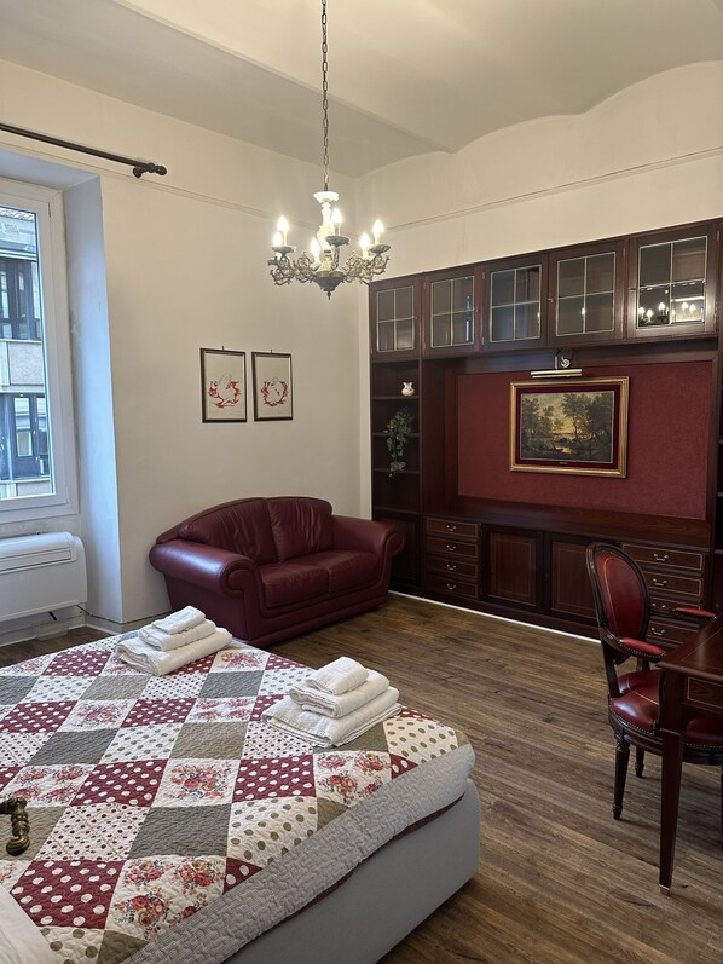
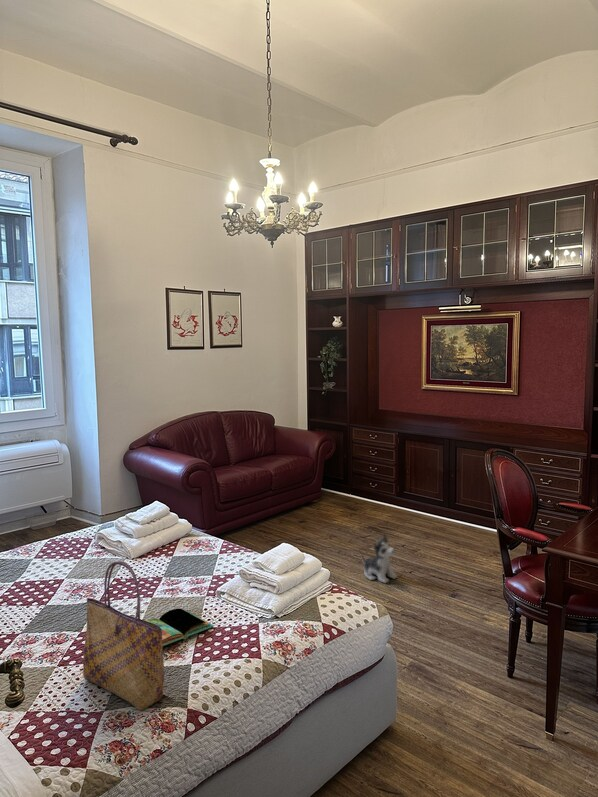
+ plush toy [360,533,398,584]
+ book [145,608,215,647]
+ tote bag [82,560,165,712]
